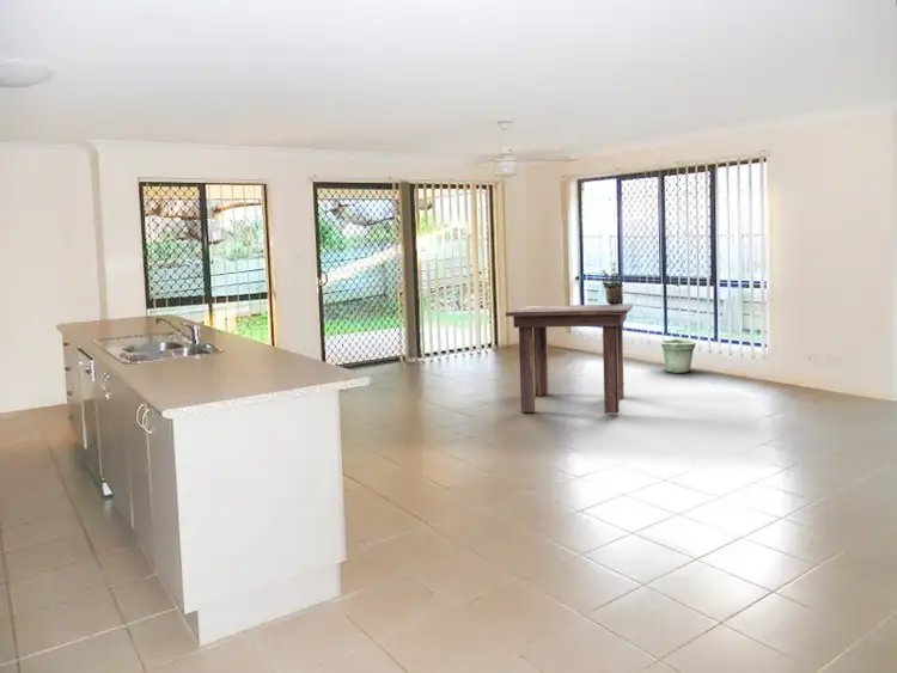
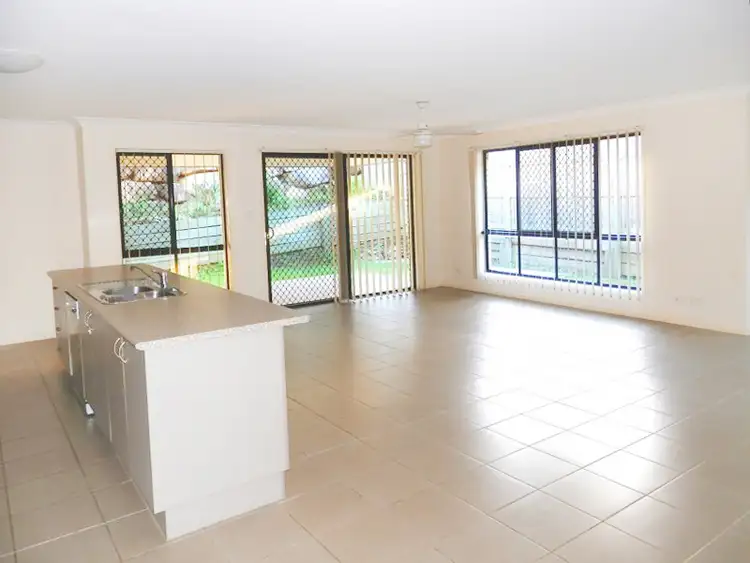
- potted plant [599,262,624,305]
- flower pot [659,338,697,374]
- dining table [505,302,634,415]
